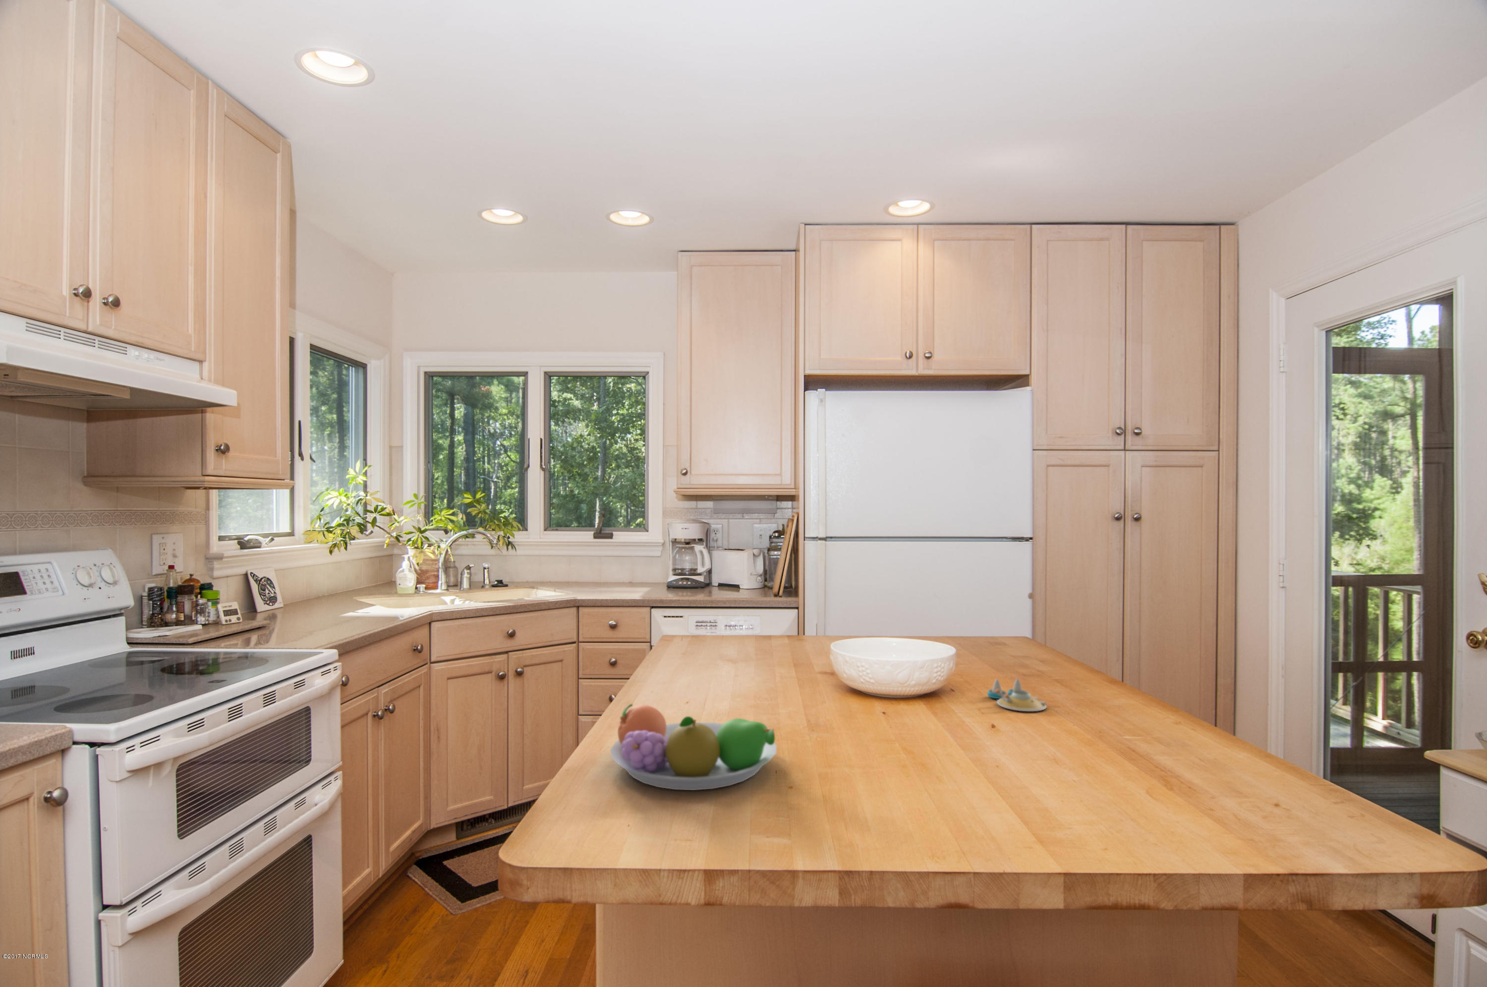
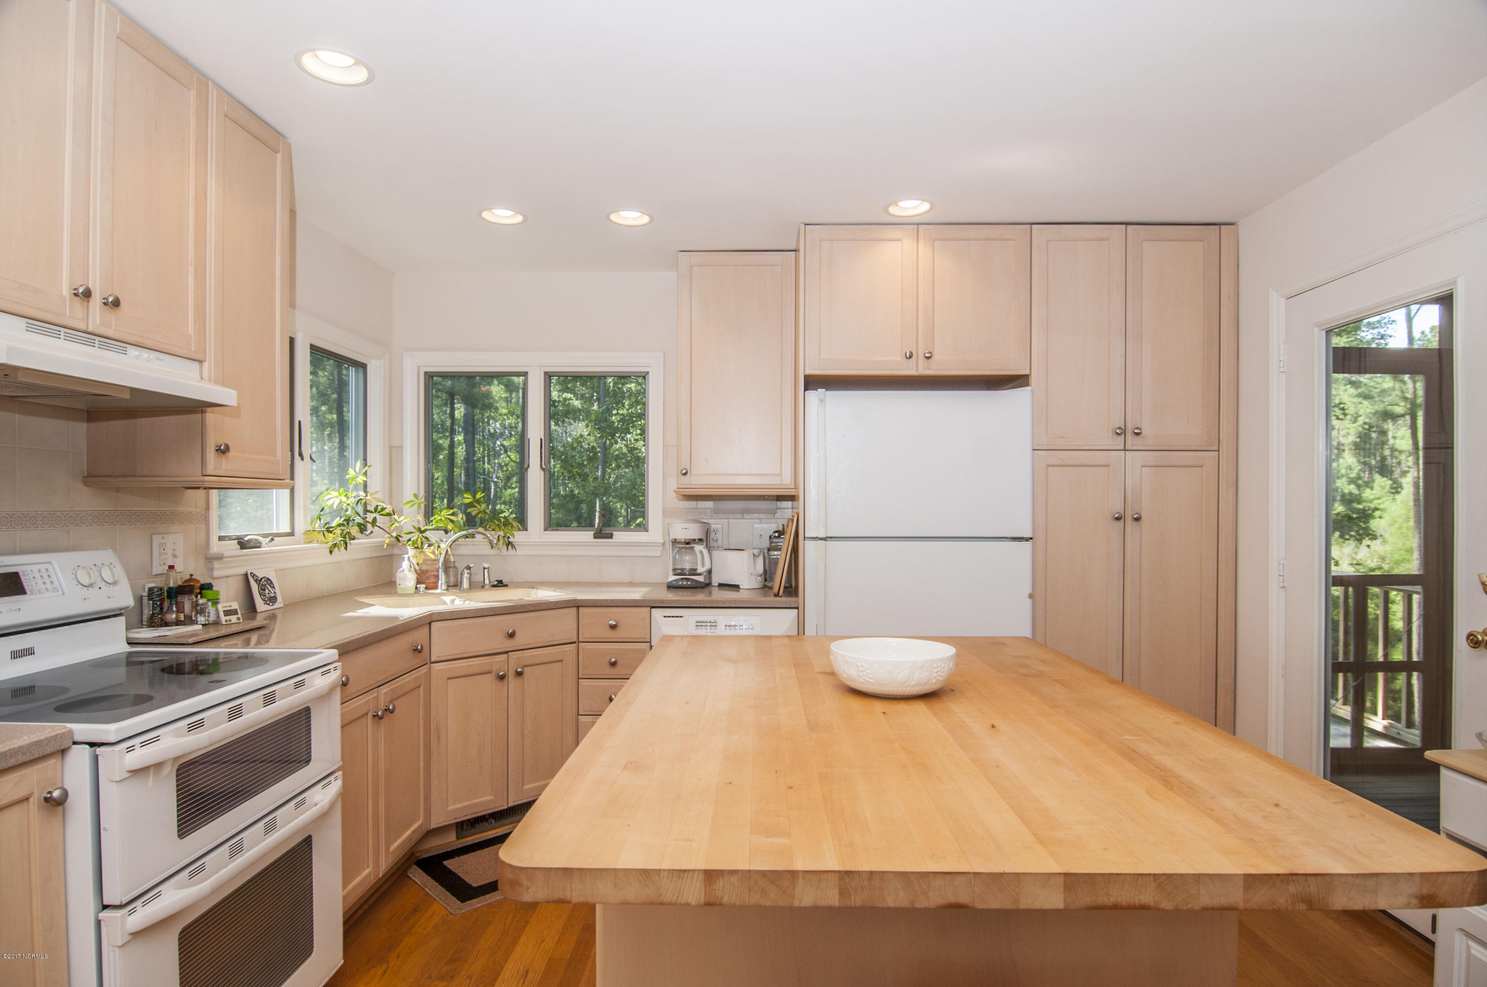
- salt and pepper shaker set [987,677,1046,712]
- fruit bowl [610,704,778,791]
